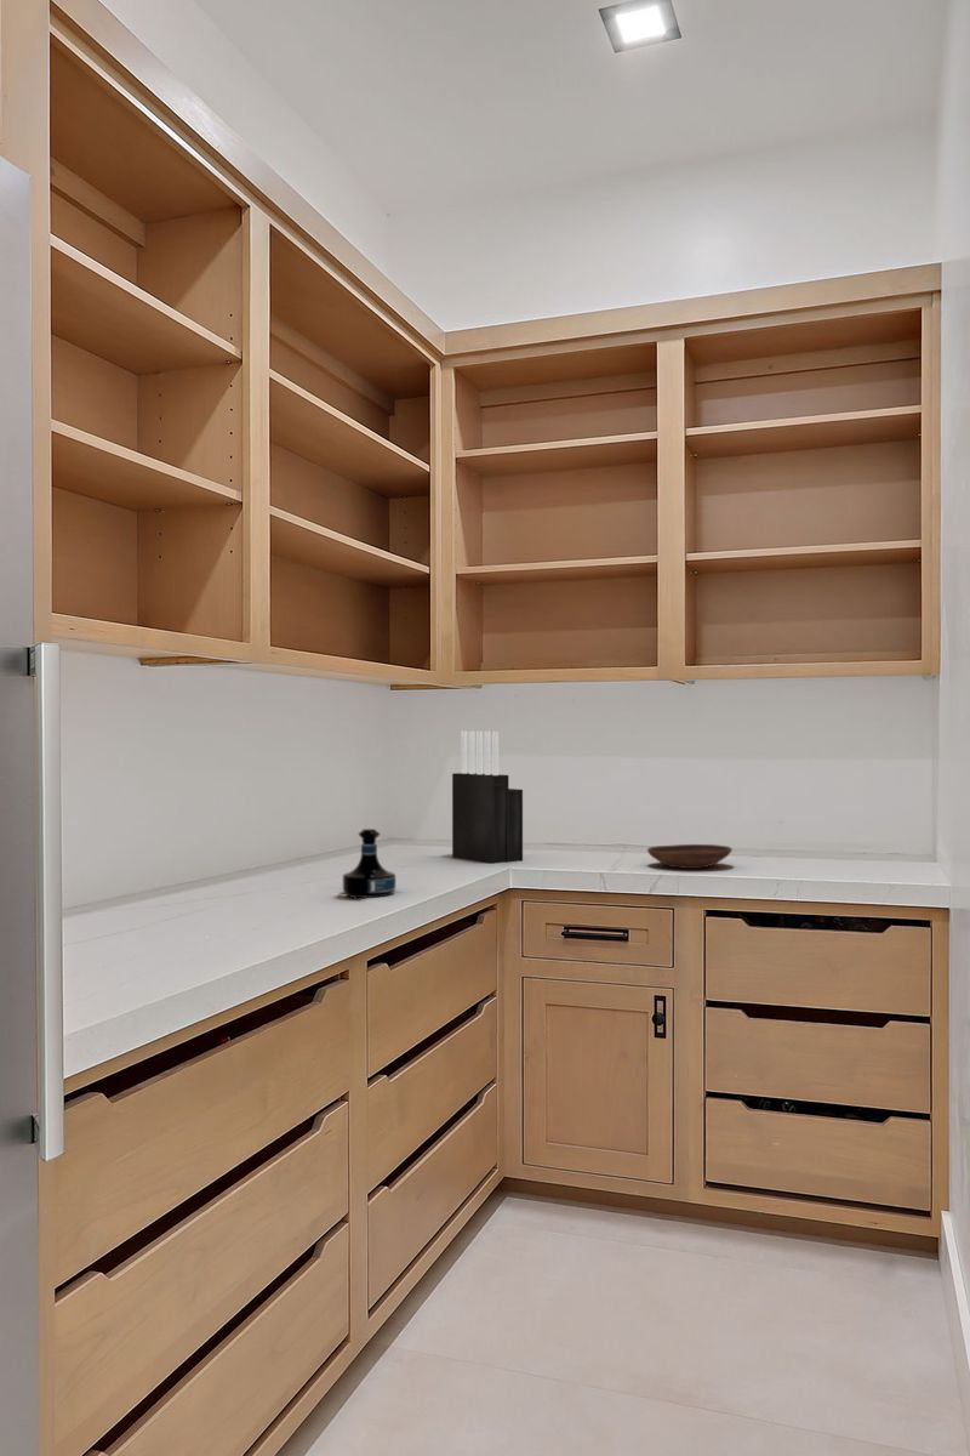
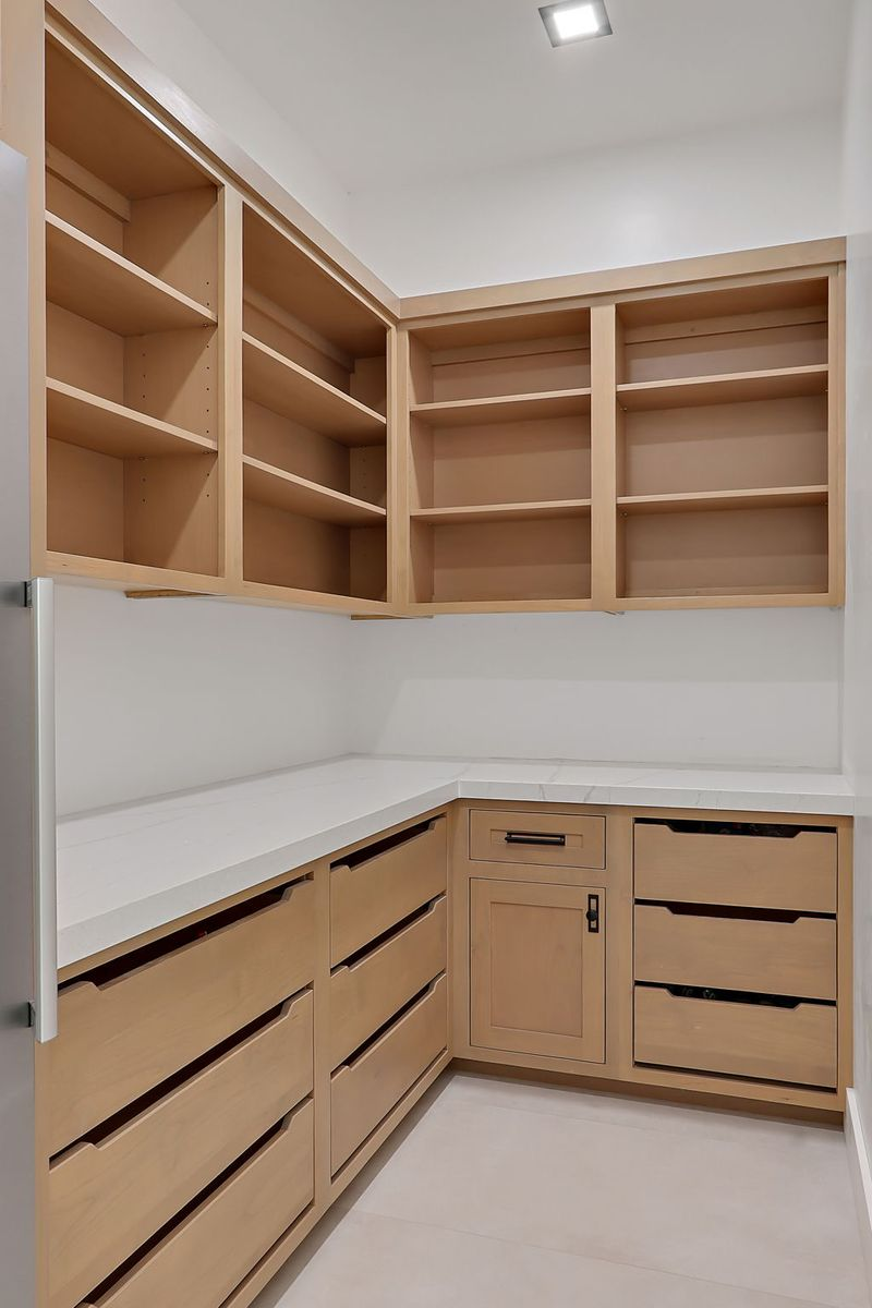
- bowl [646,843,734,870]
- tequila bottle [342,827,396,899]
- knife block [451,729,524,865]
